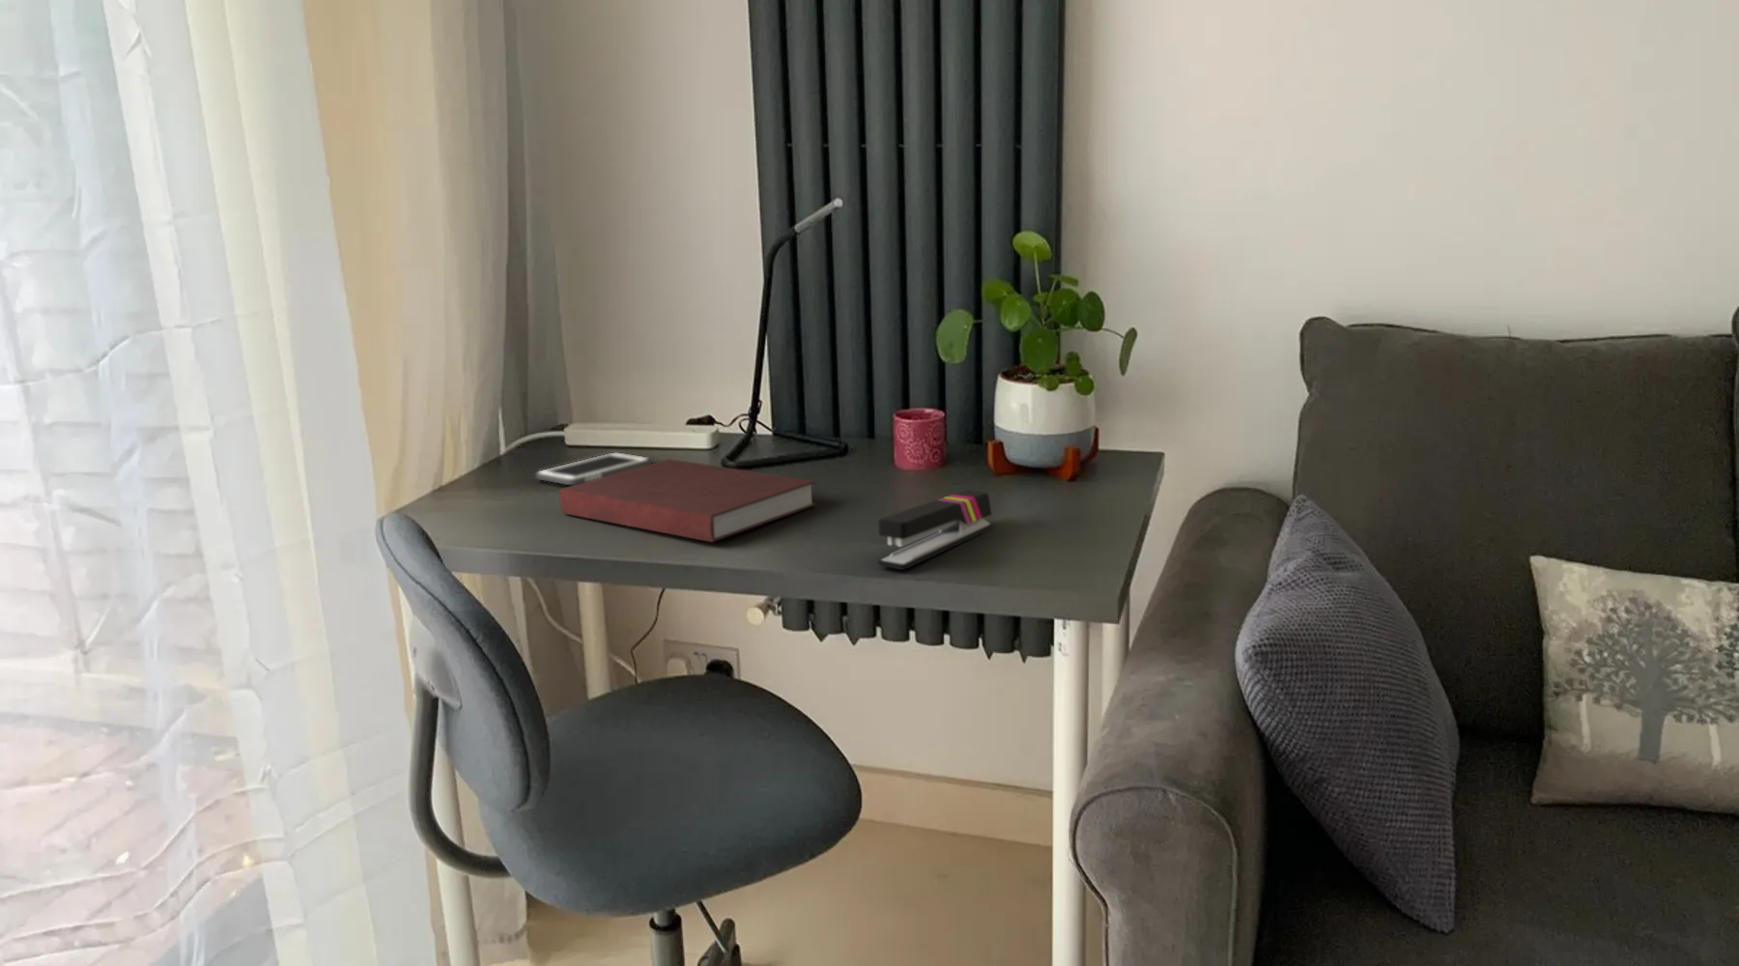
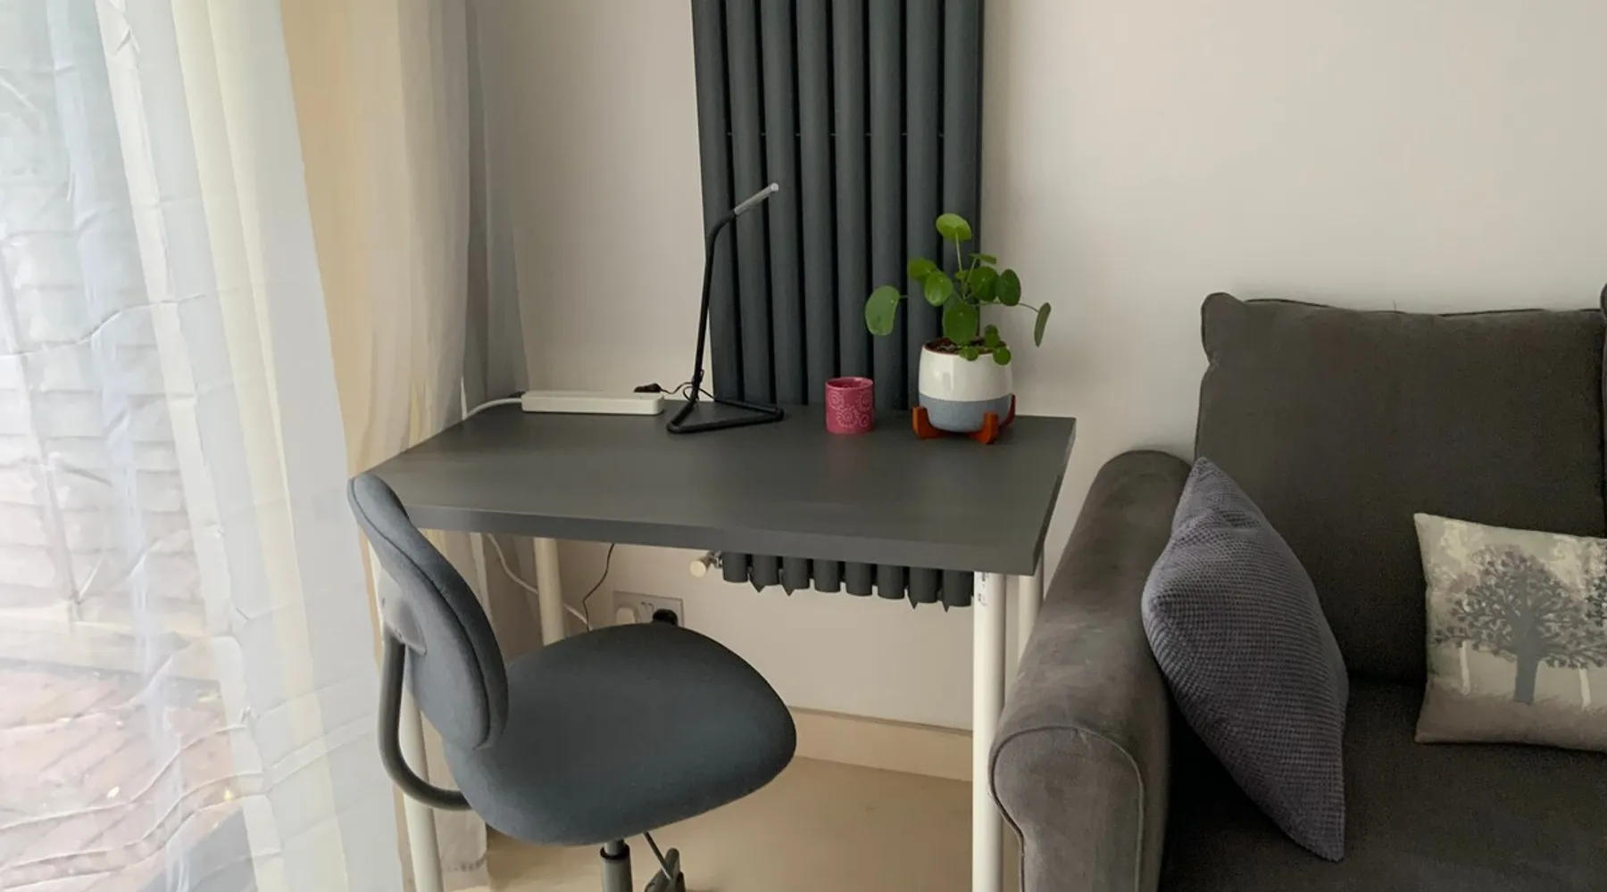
- notebook [559,458,817,542]
- stapler [877,489,994,571]
- cell phone [535,451,652,485]
